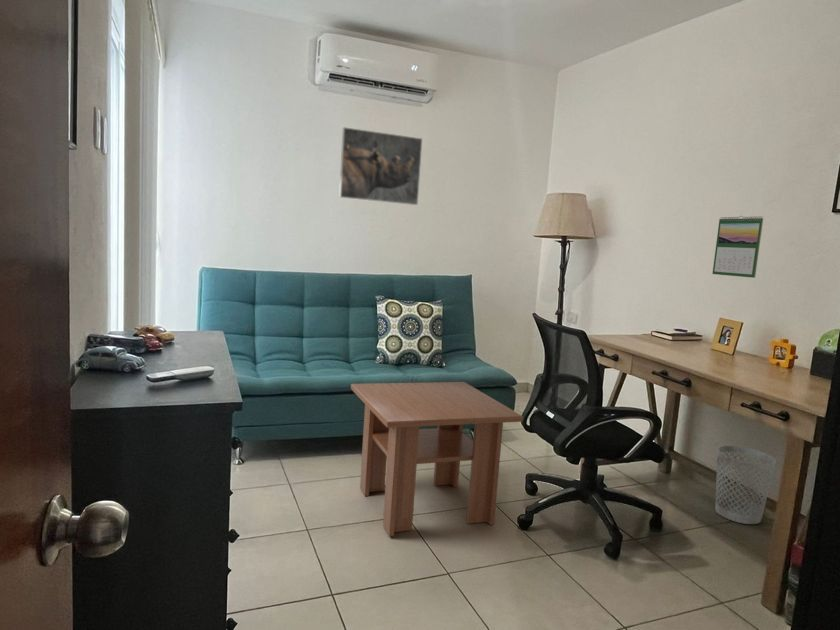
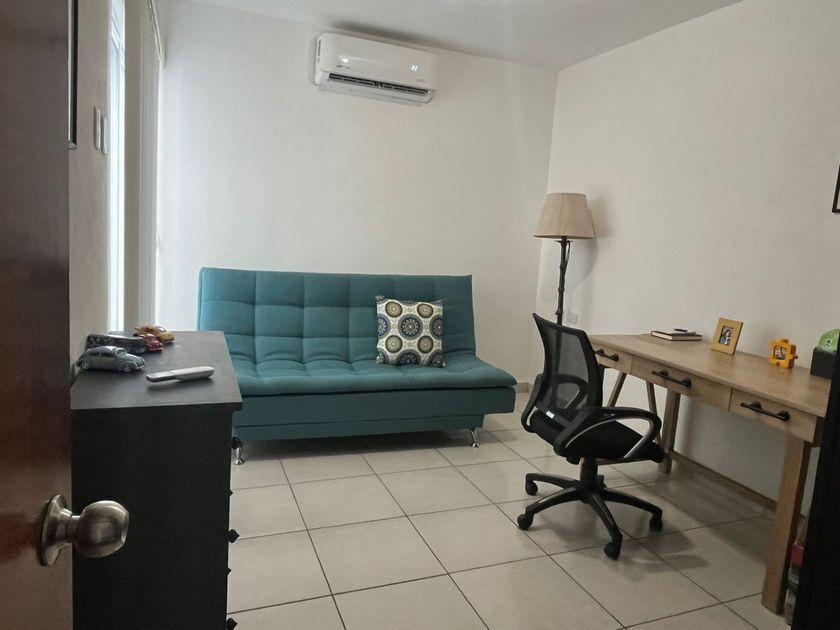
- calendar [711,215,764,279]
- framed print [338,126,423,206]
- coffee table [350,381,524,537]
- wastebasket [714,445,777,525]
